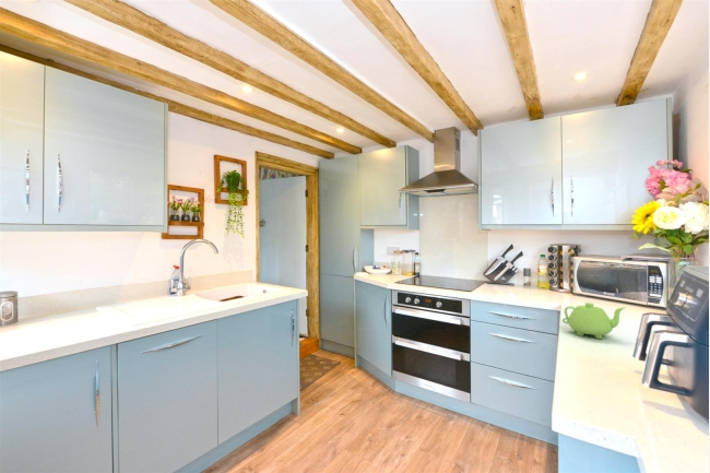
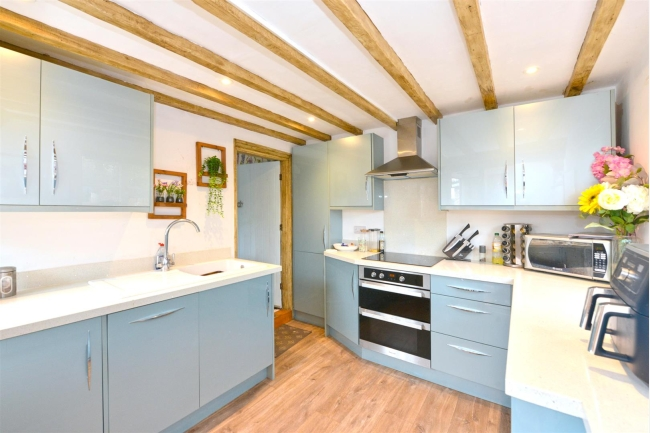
- teapot [561,301,626,340]
